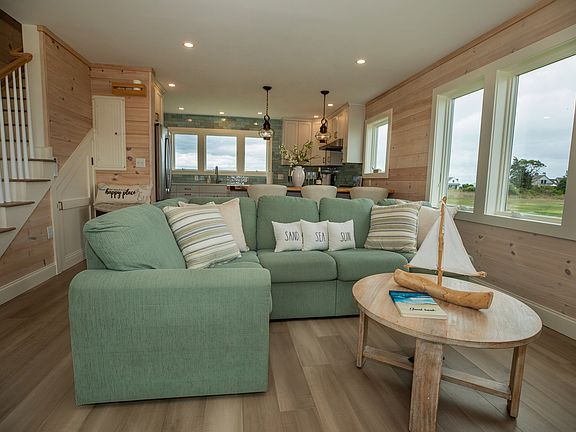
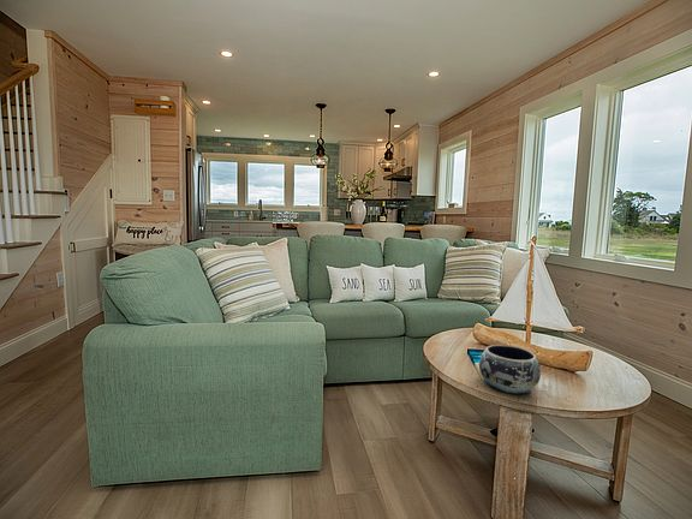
+ decorative bowl [478,344,542,395]
